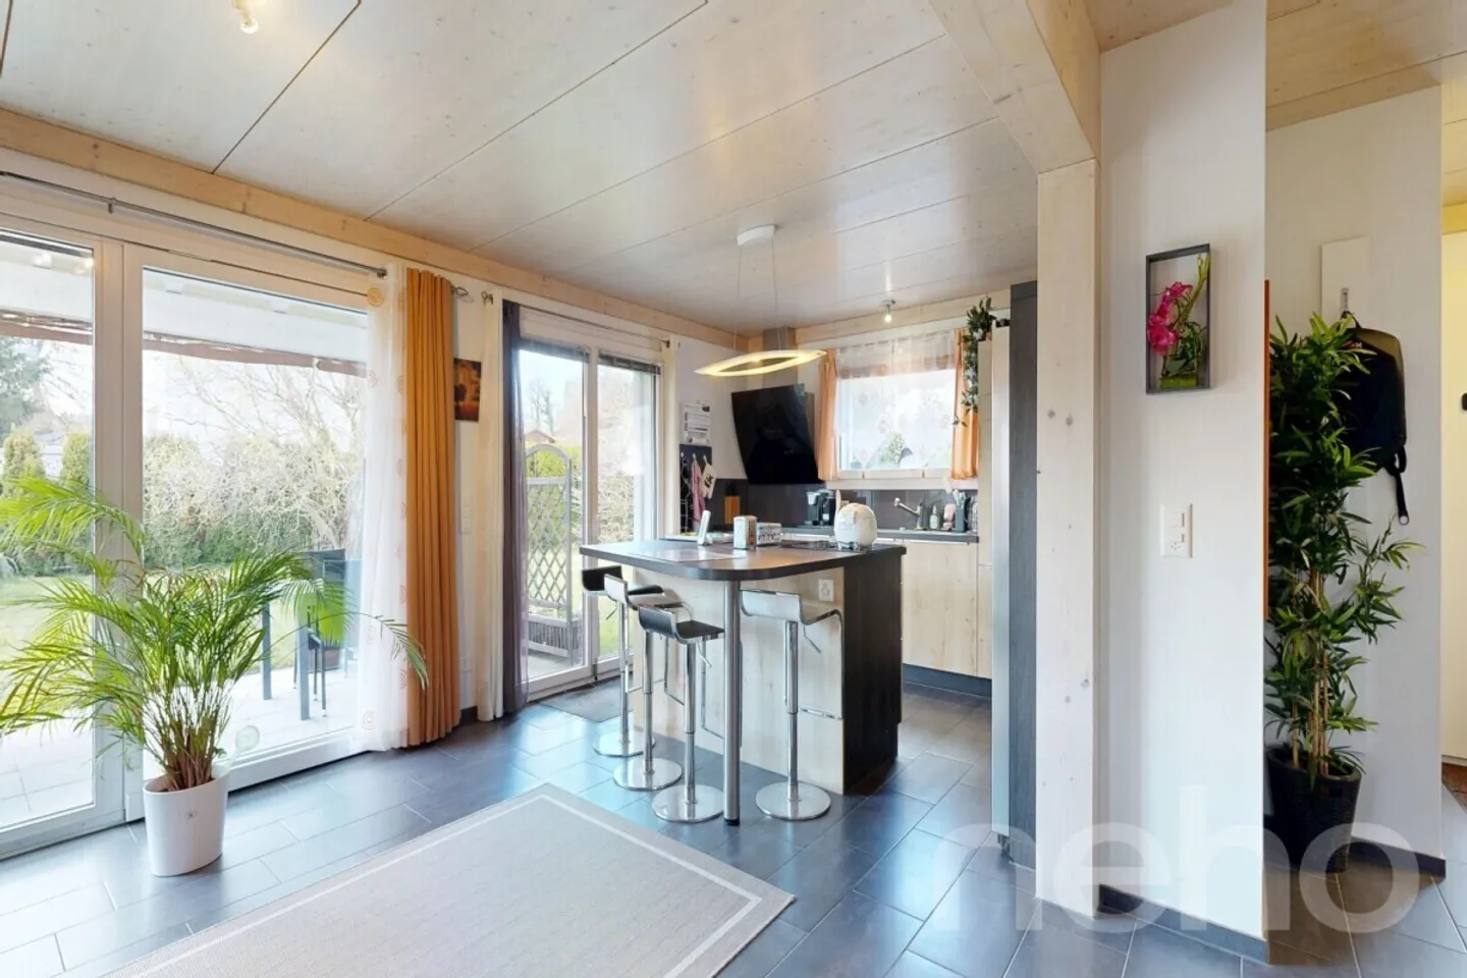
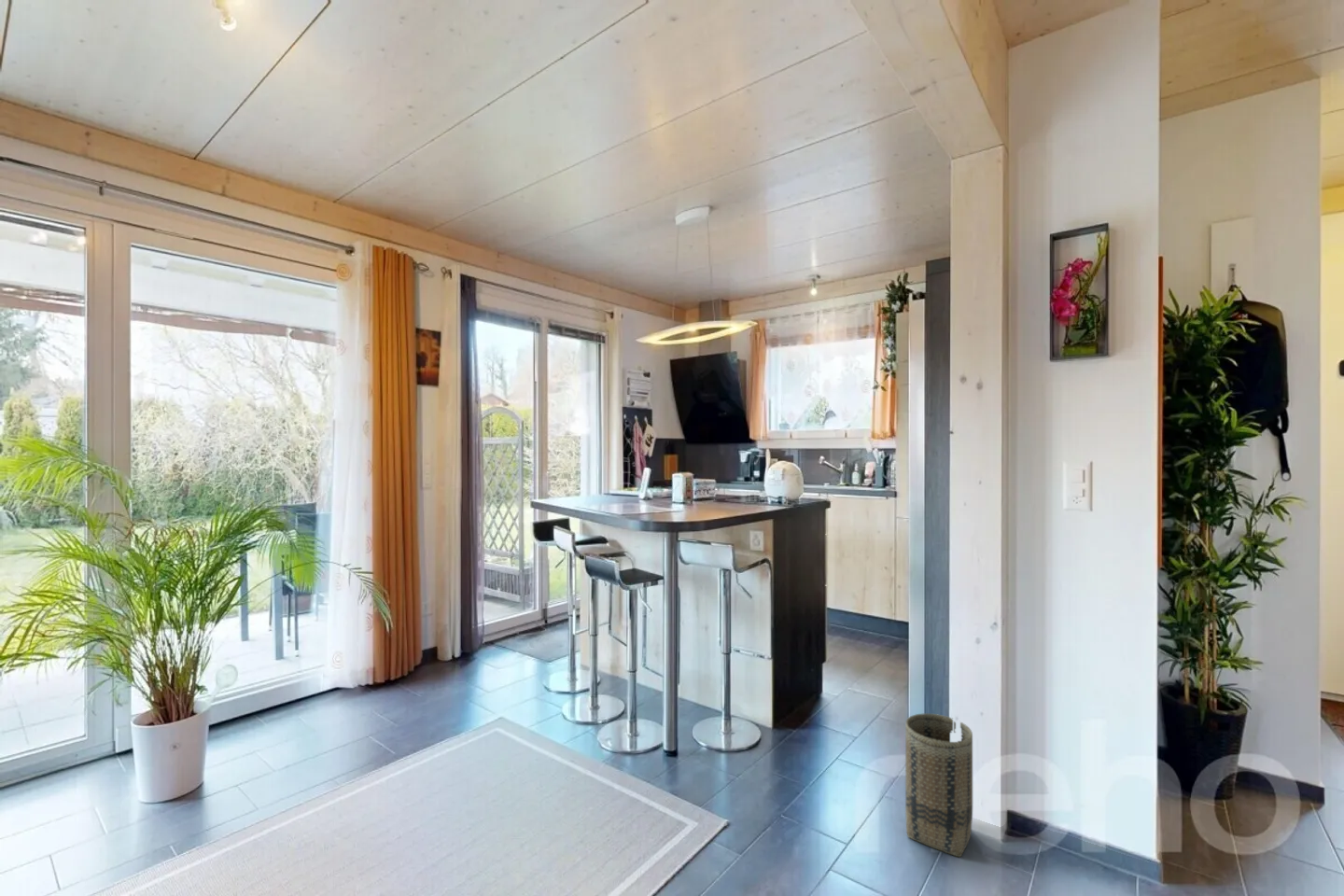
+ basket [904,712,973,858]
